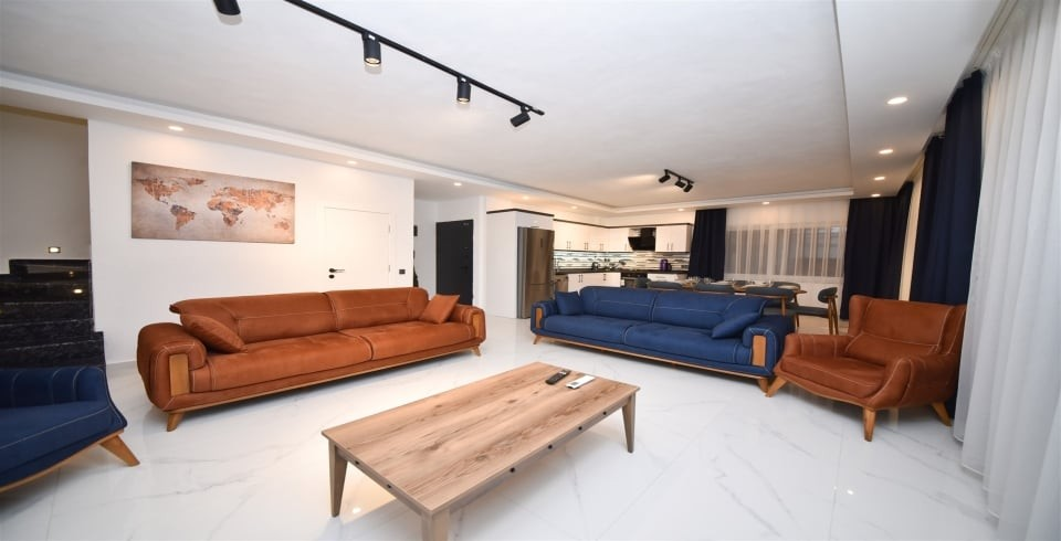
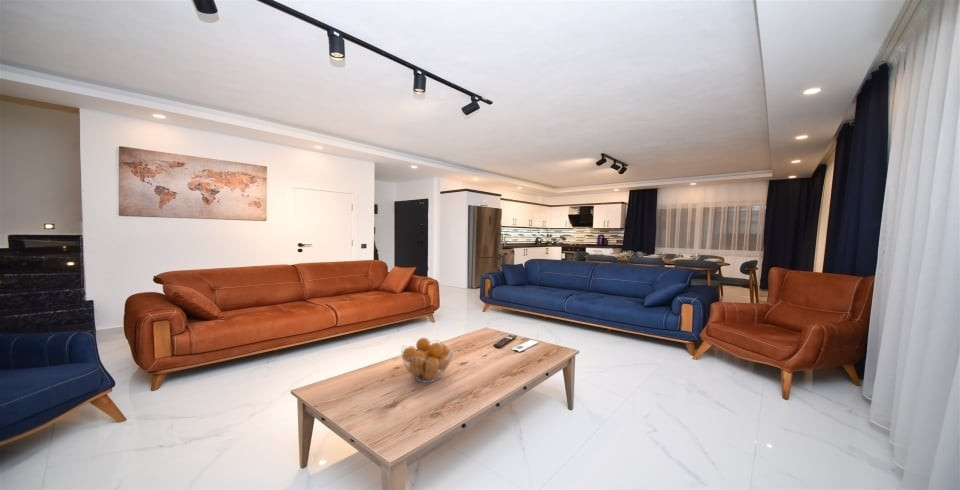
+ fruit basket [400,337,454,384]
